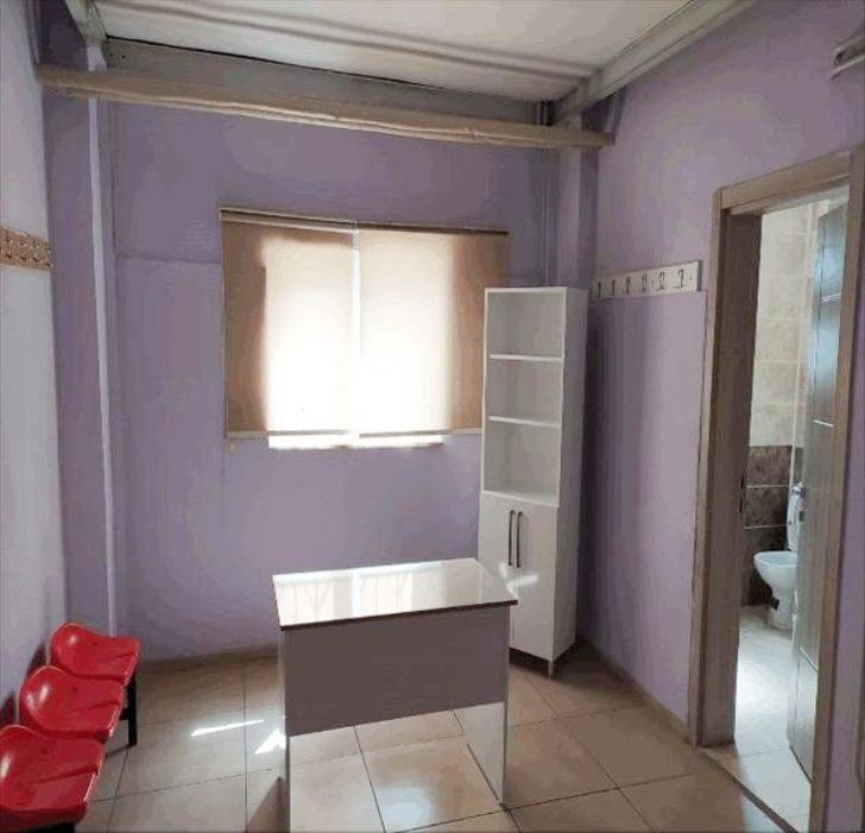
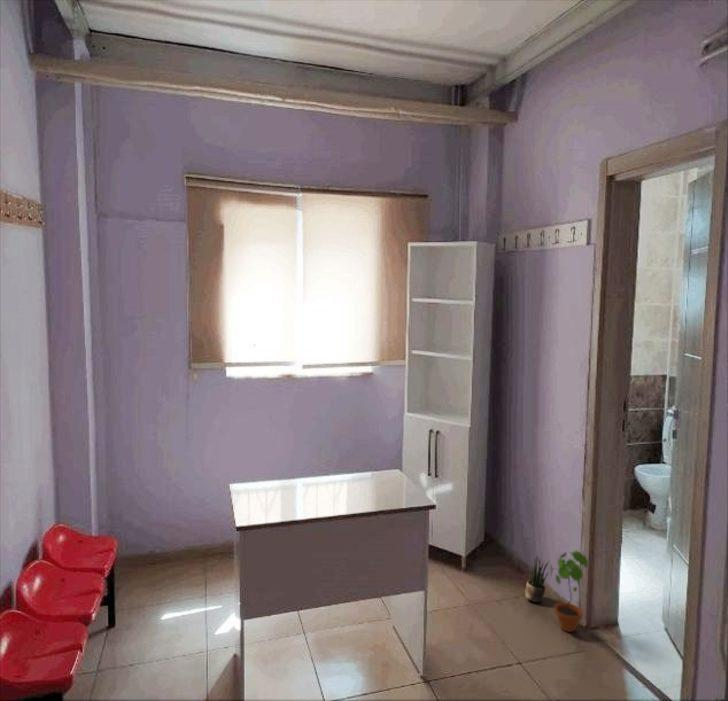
+ potted plant [525,556,550,603]
+ potted plant [549,550,589,633]
